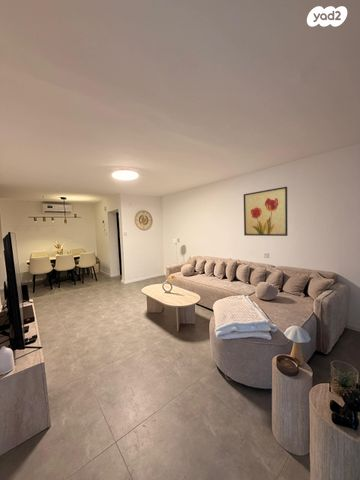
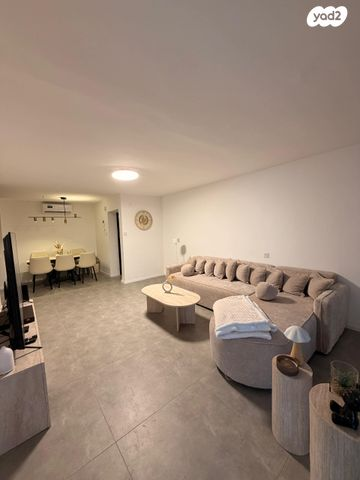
- wall art [243,186,289,237]
